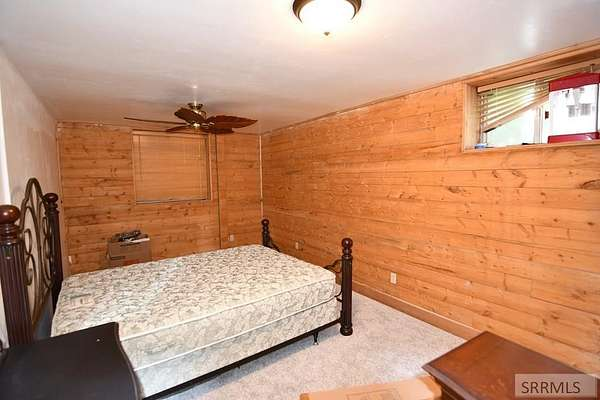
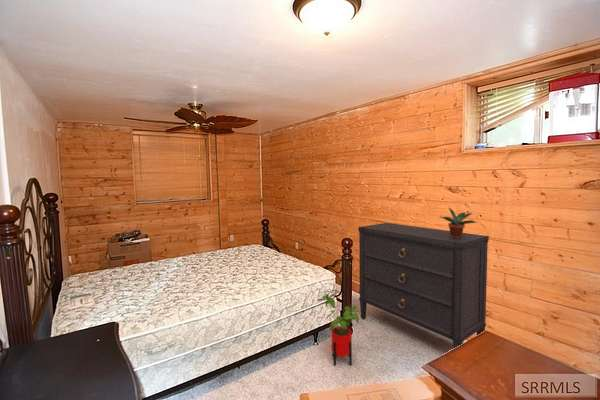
+ dresser [357,222,490,349]
+ potted plant [440,207,479,238]
+ house plant [316,289,360,366]
